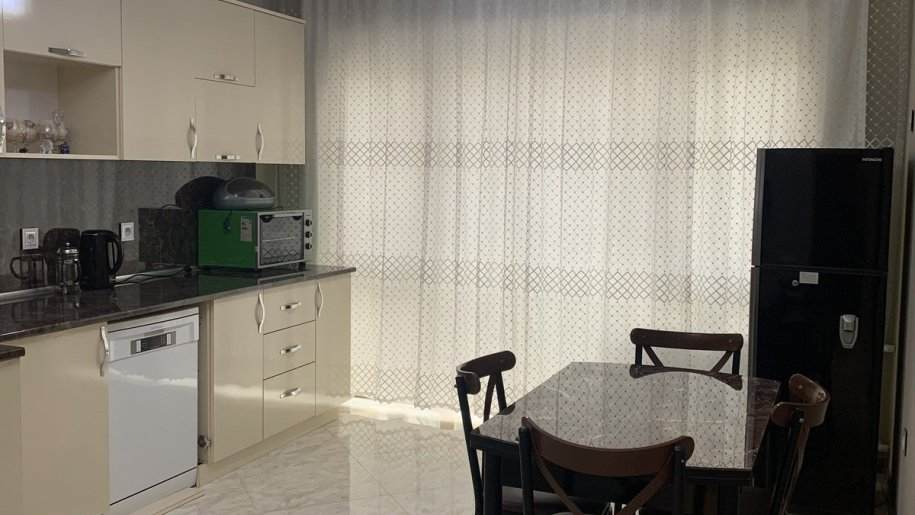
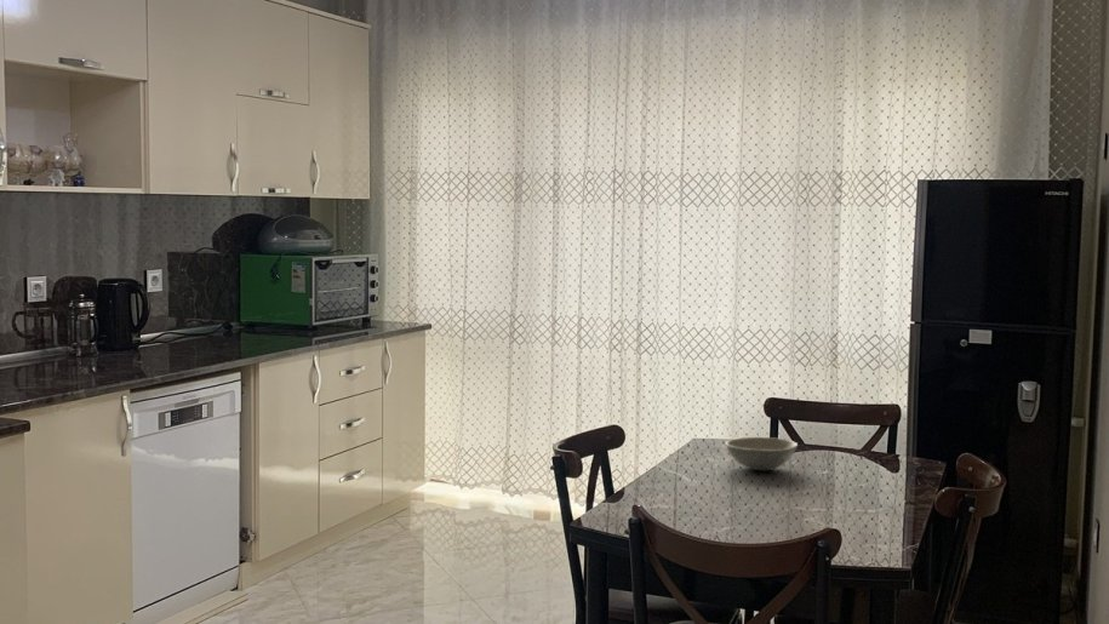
+ soup bowl [725,436,799,471]
